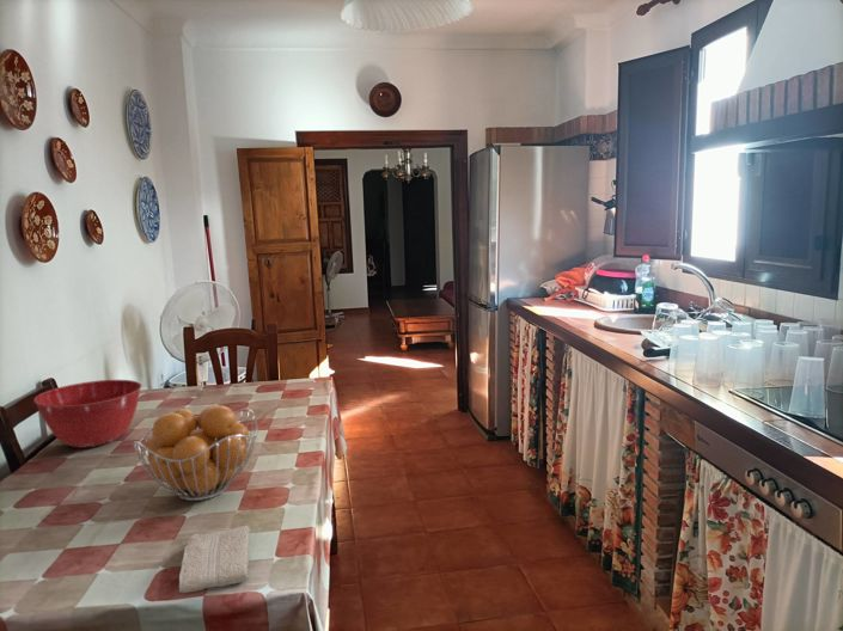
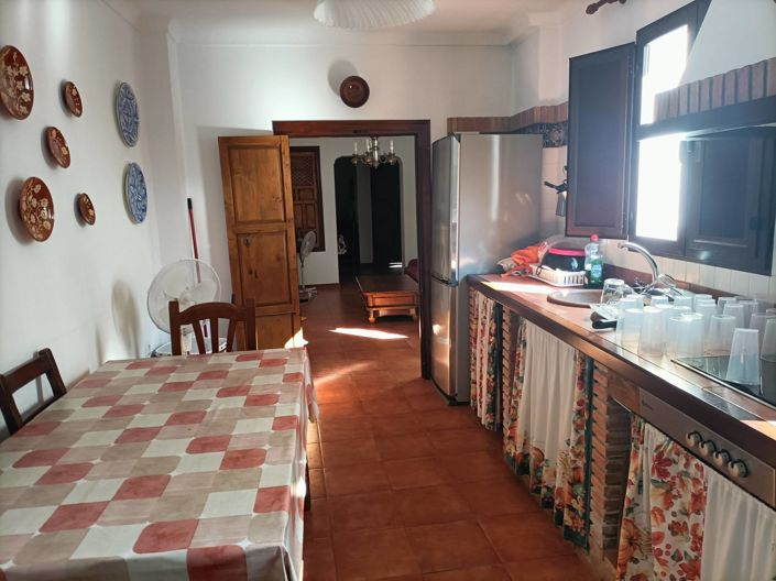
- mixing bowl [33,379,142,449]
- washcloth [178,525,251,594]
- fruit basket [132,404,258,502]
